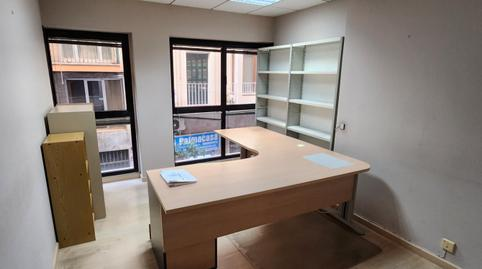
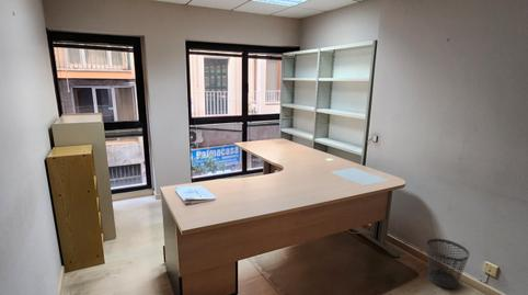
+ wastebasket [426,238,470,290]
